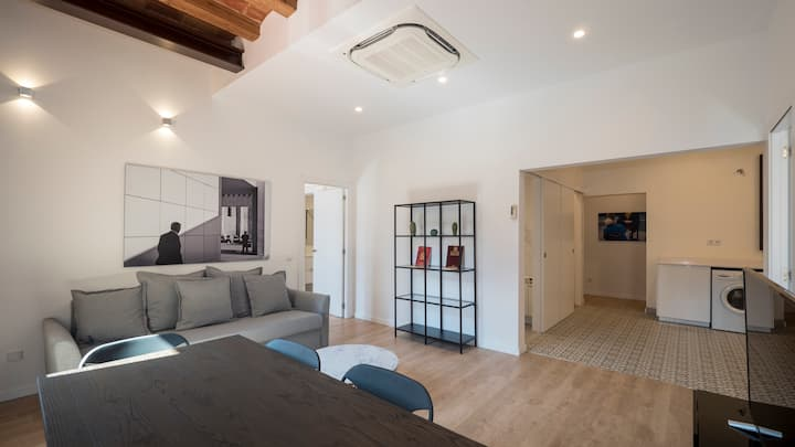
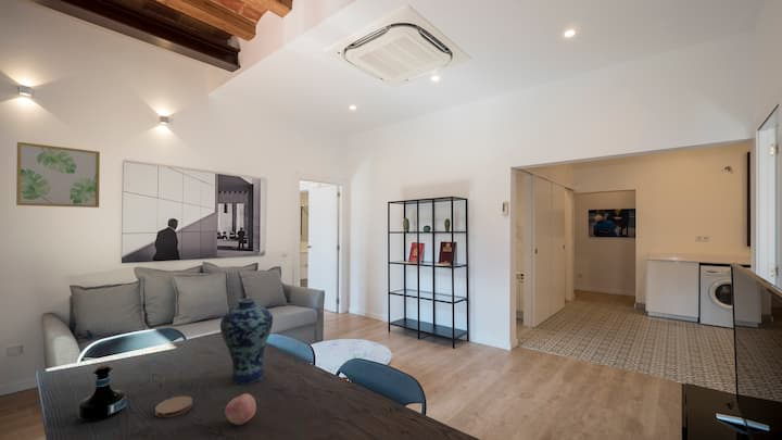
+ vase [219,298,274,386]
+ coaster [154,395,193,418]
+ wall art [15,141,101,209]
+ tequila bottle [77,365,127,423]
+ apple [224,392,257,426]
